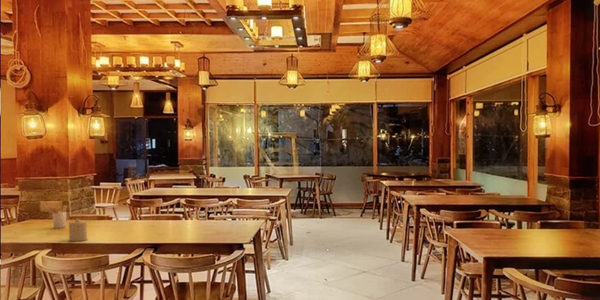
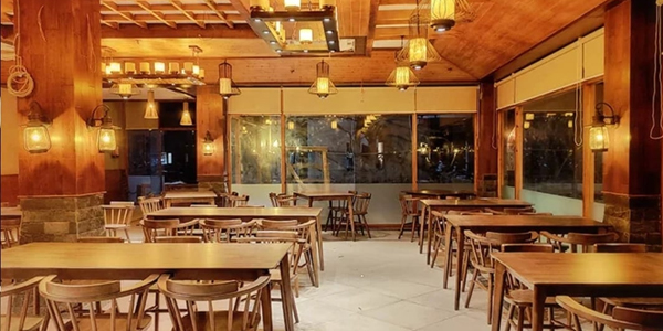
- candle [68,217,88,242]
- utensil holder [48,204,68,229]
